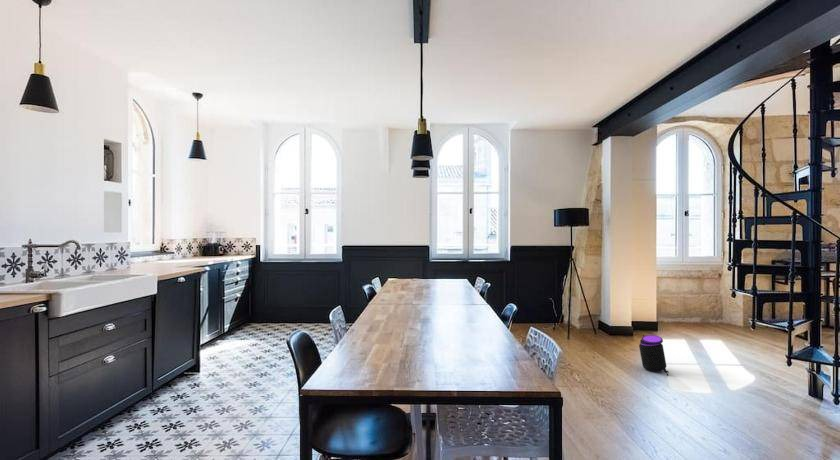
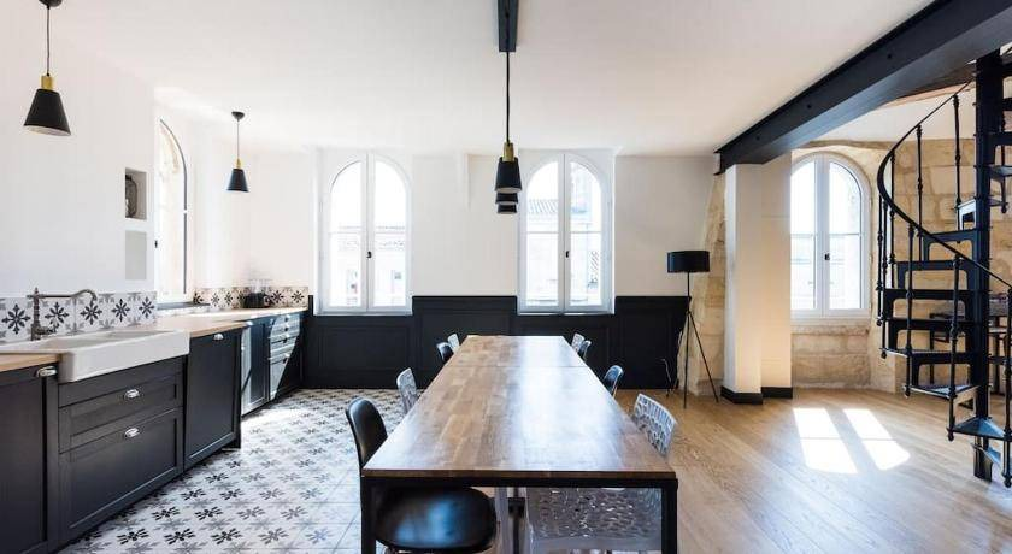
- trash can [638,334,670,377]
